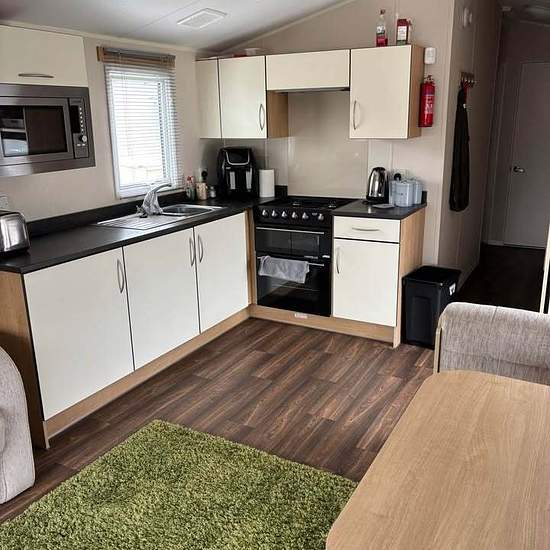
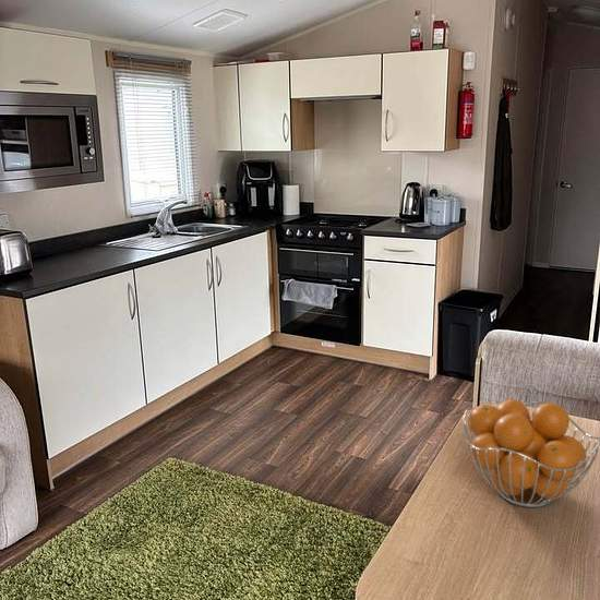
+ fruit basket [463,398,600,508]
